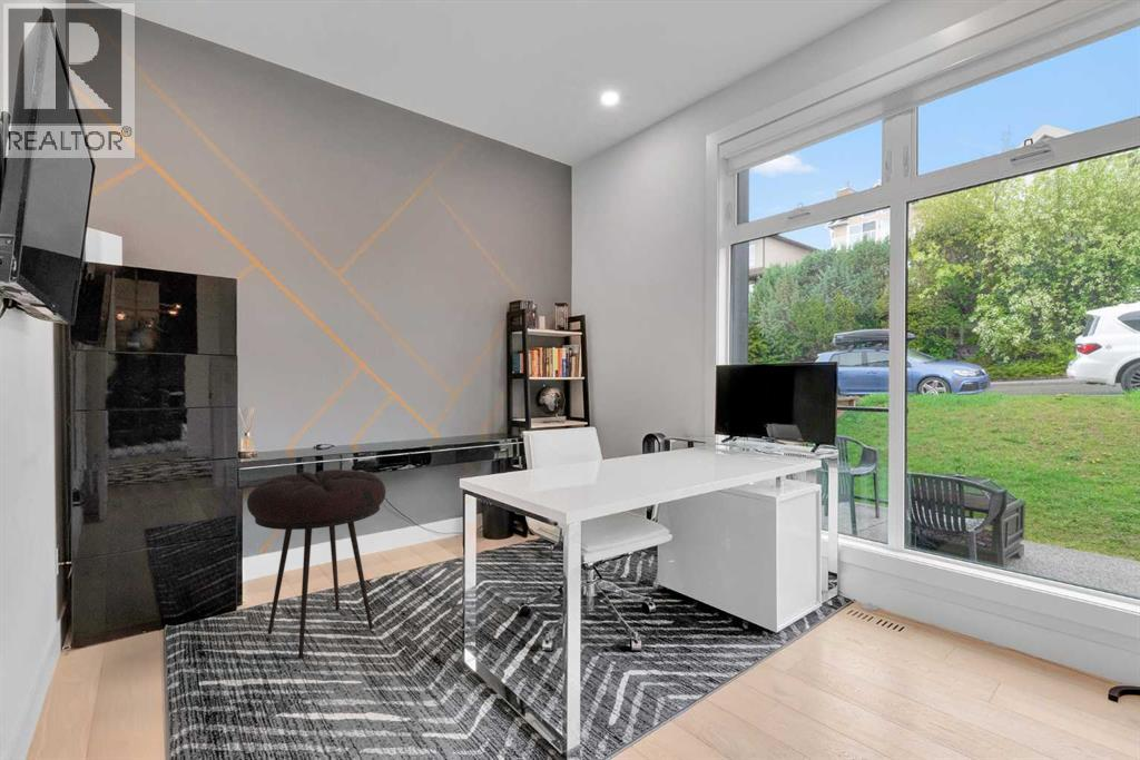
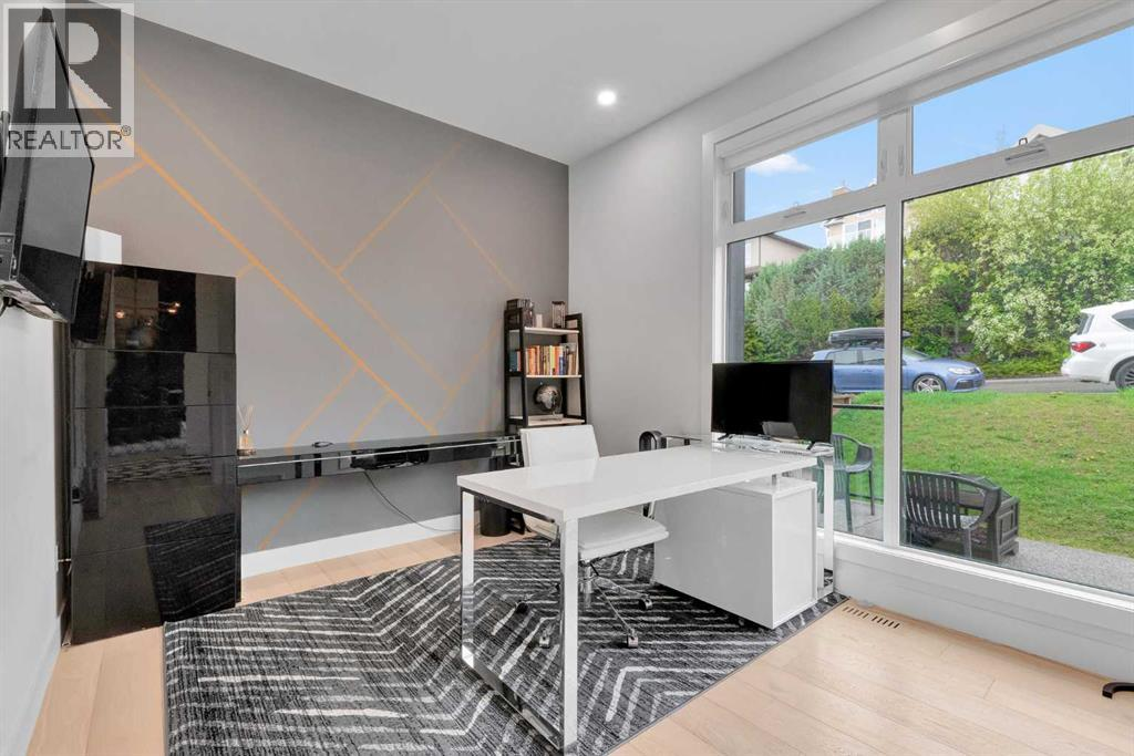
- stool [246,468,386,659]
